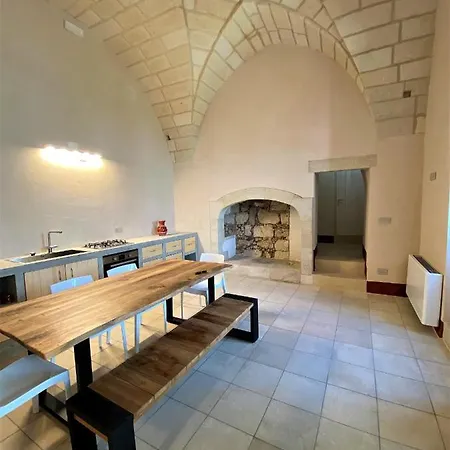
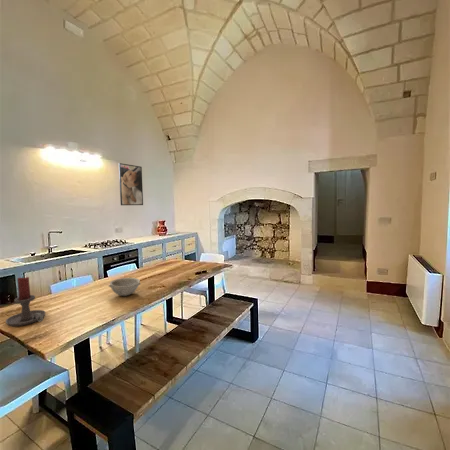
+ bowl [108,277,142,297]
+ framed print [118,162,144,206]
+ candle holder [5,276,47,327]
